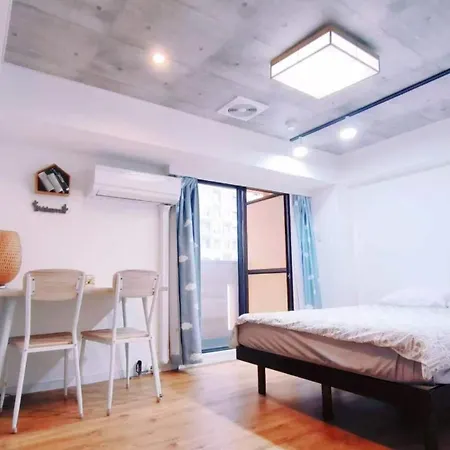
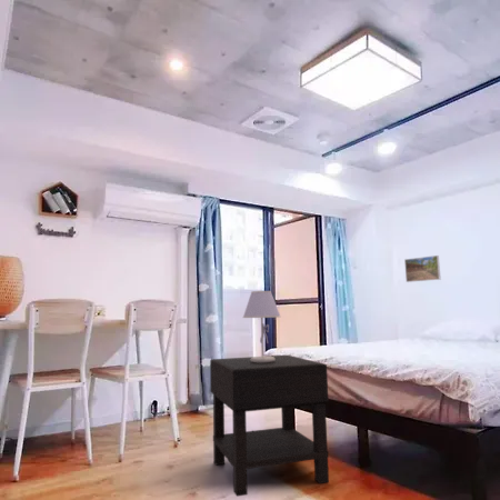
+ table lamp [242,290,281,363]
+ nightstand [209,354,330,498]
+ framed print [403,254,442,283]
